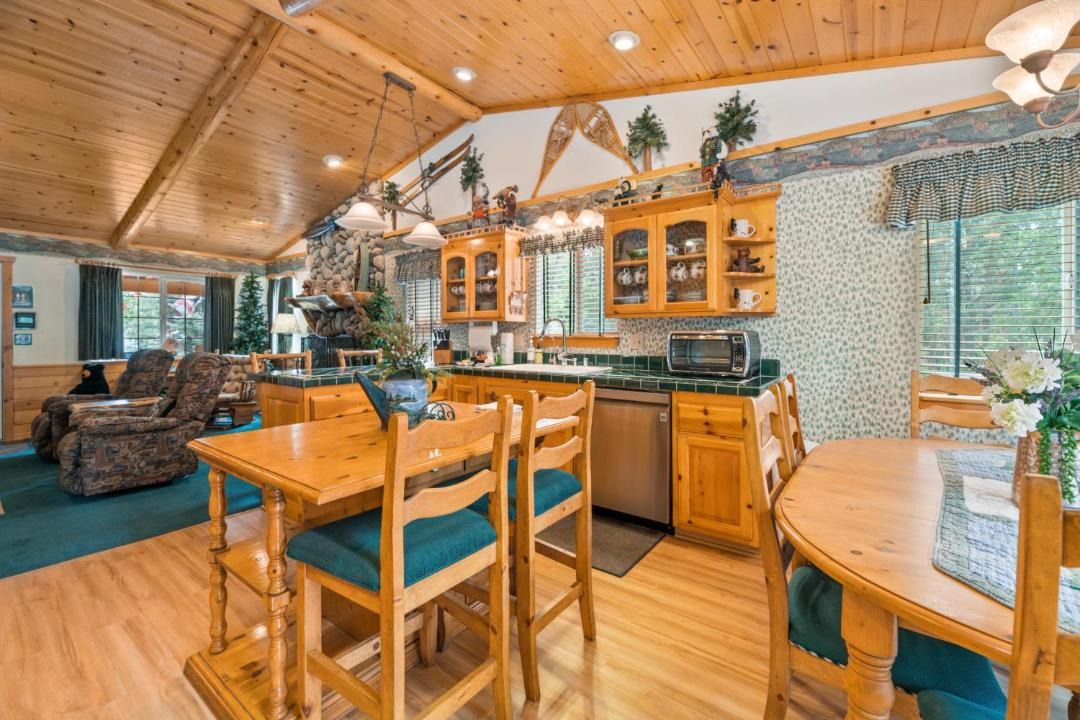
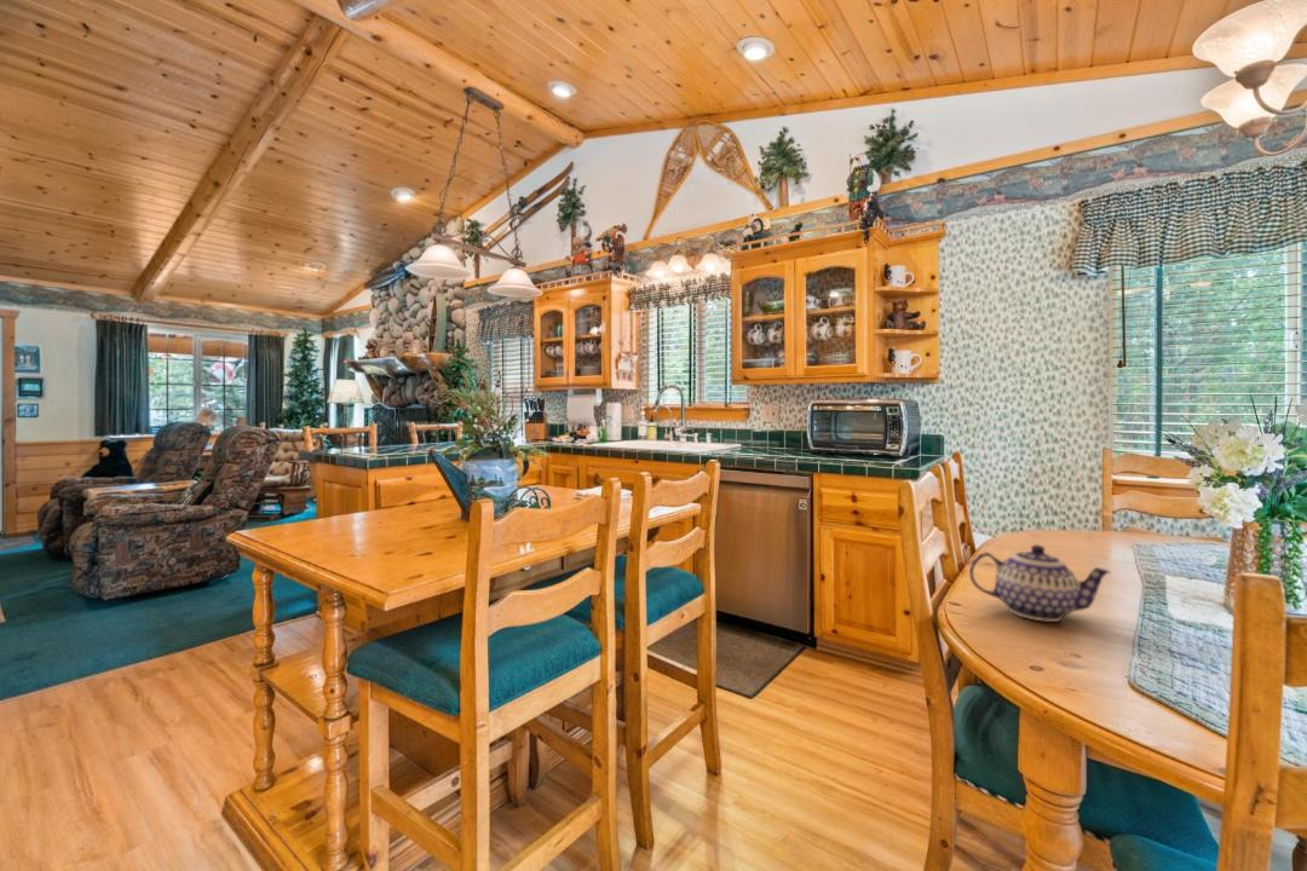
+ teapot [968,543,1111,623]
